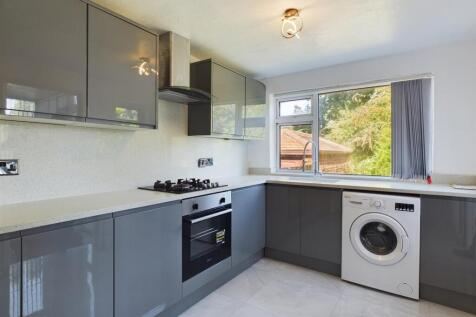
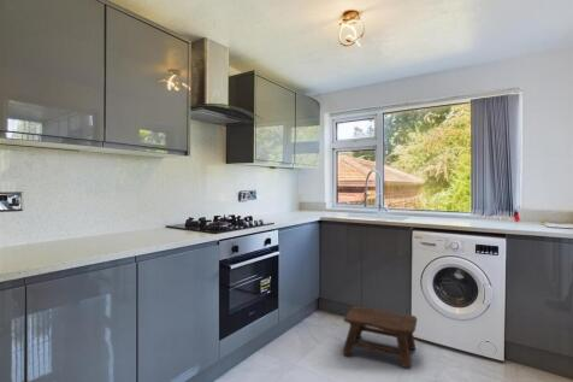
+ stool [342,305,419,369]
